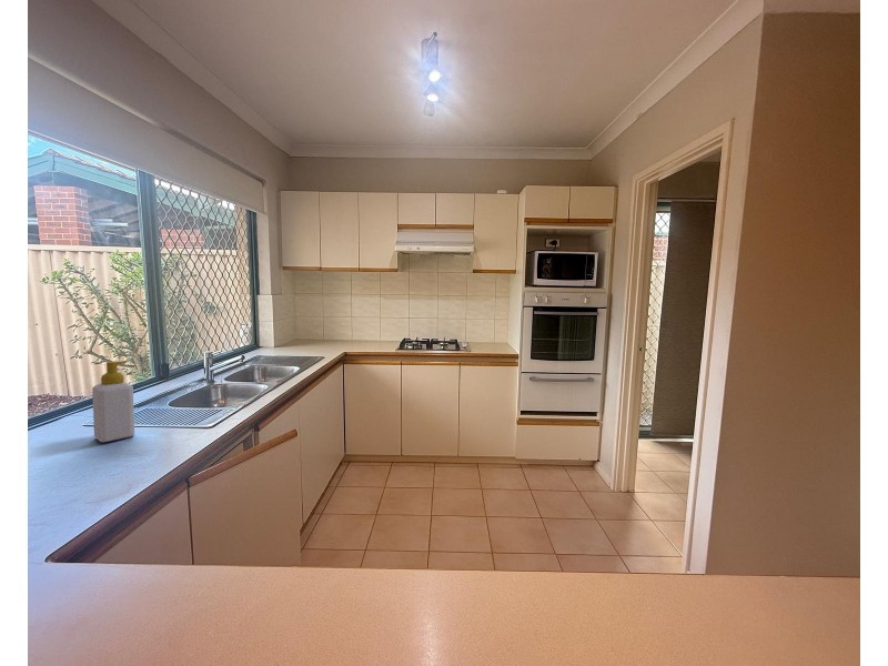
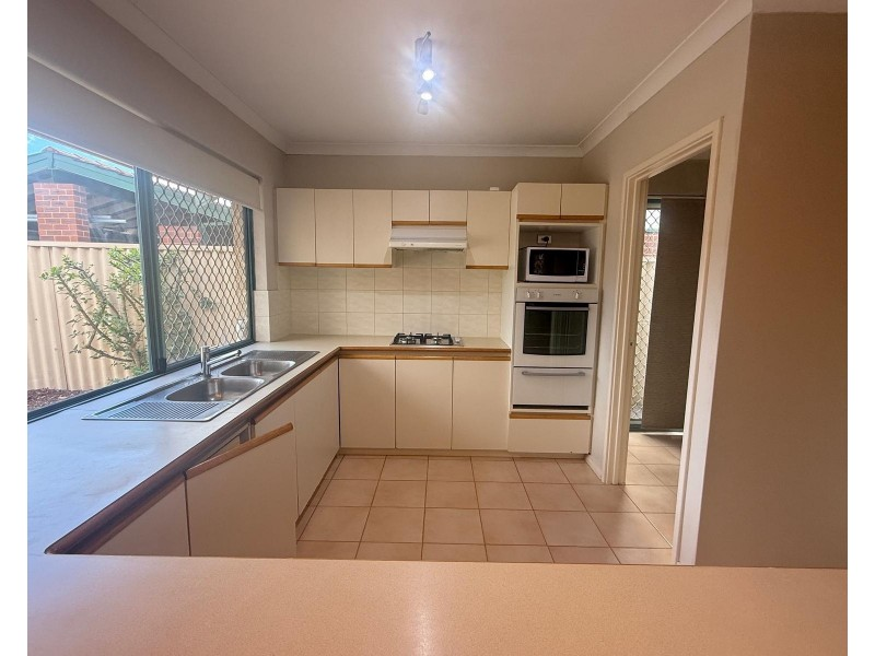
- soap bottle [91,360,135,443]
